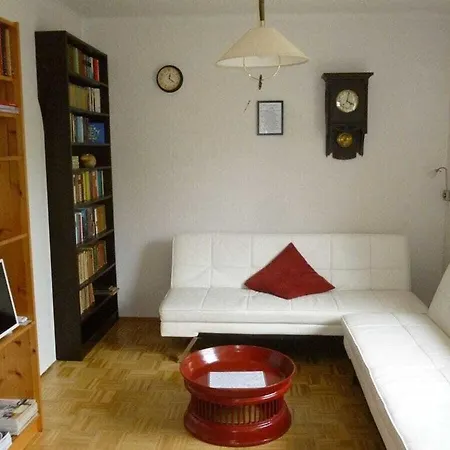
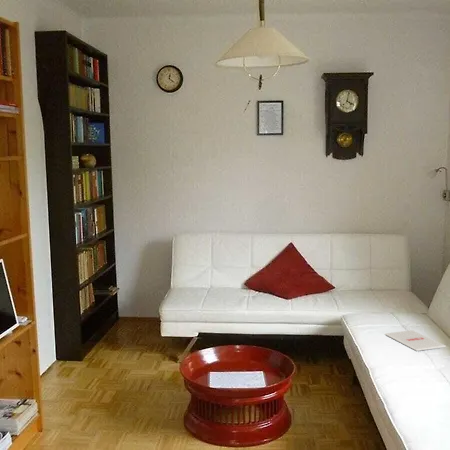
+ magazine [384,329,447,352]
